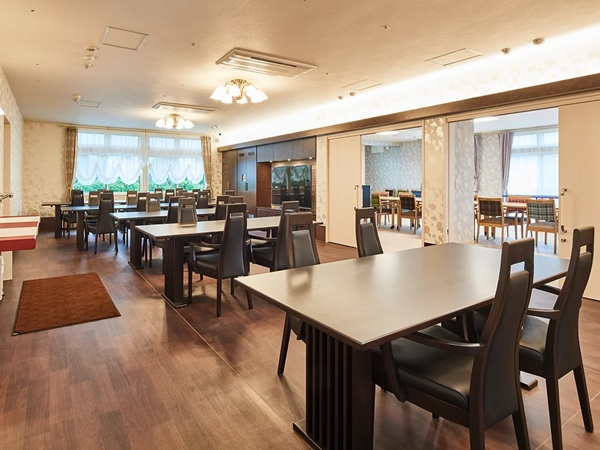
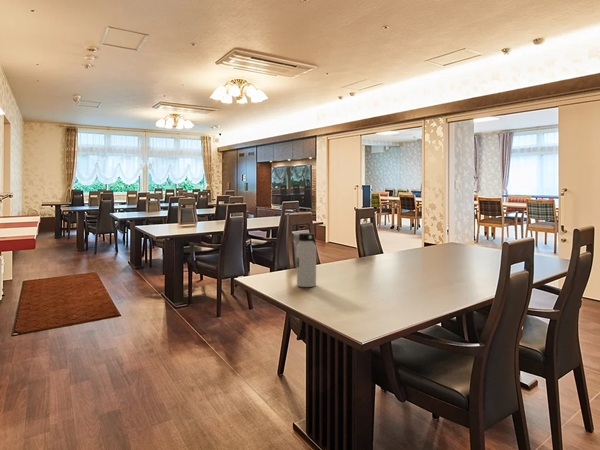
+ water bottle [296,232,317,288]
